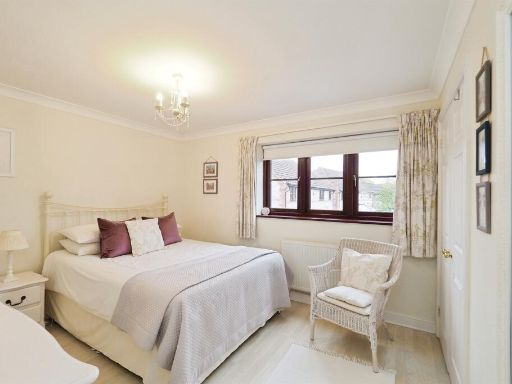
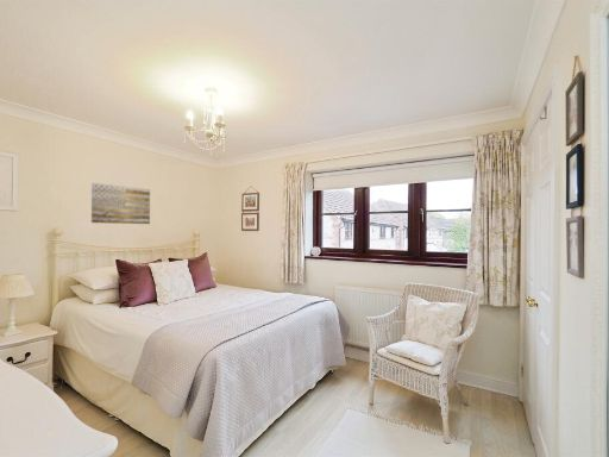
+ wall art [90,182,151,225]
